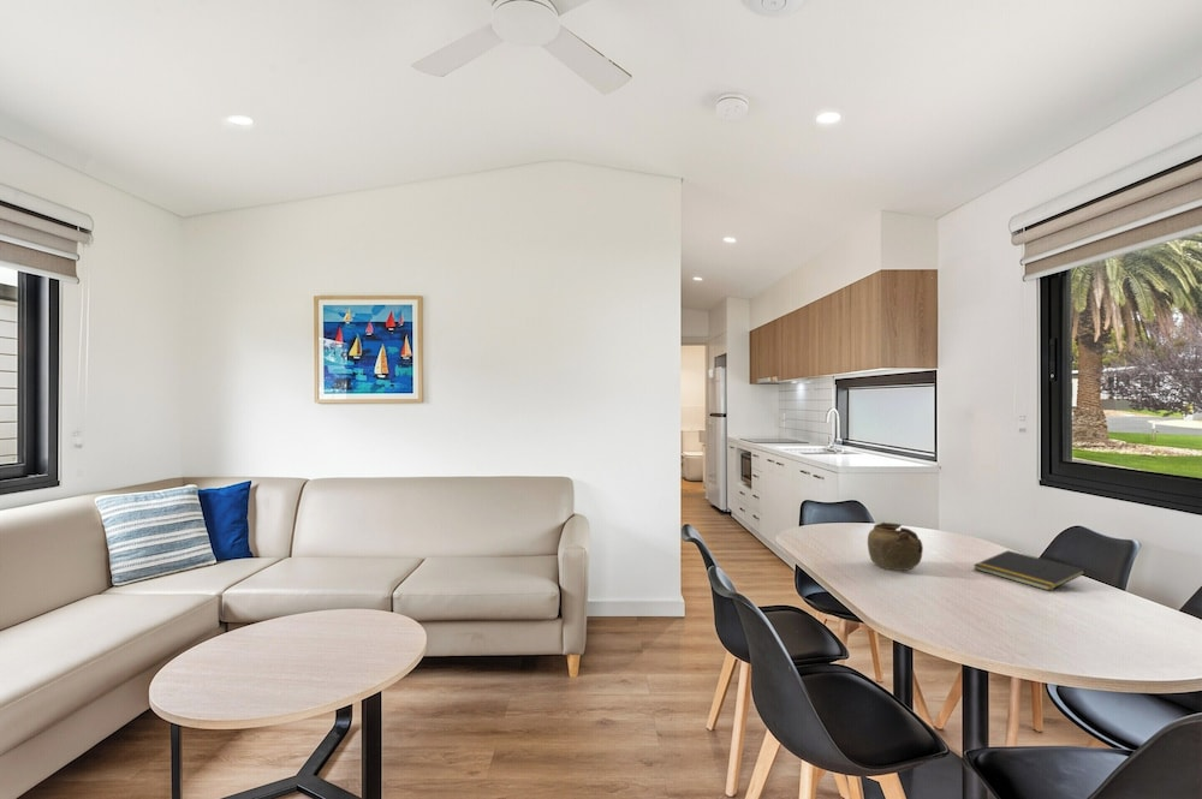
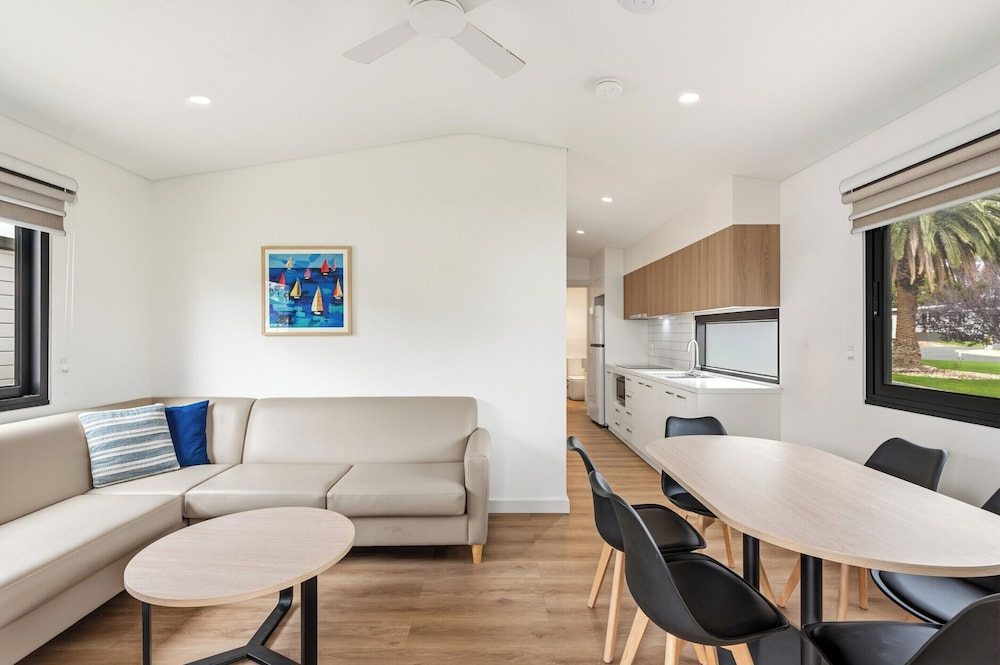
- teapot [867,521,924,572]
- notepad [972,549,1087,592]
